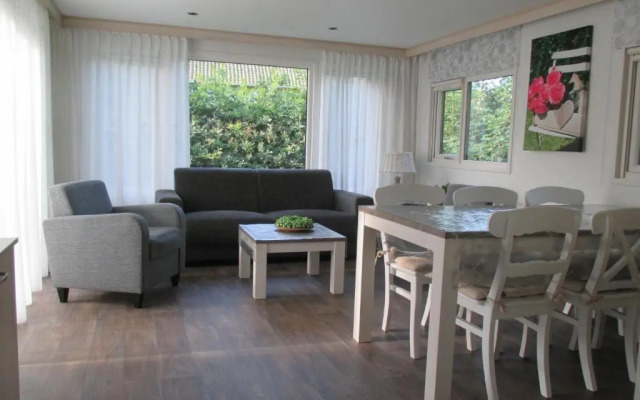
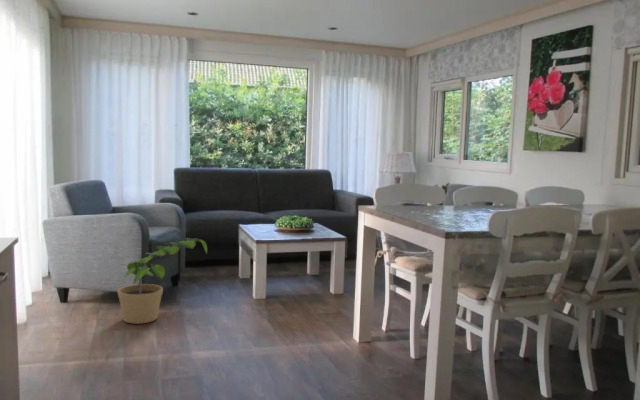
+ potted plant [117,237,208,325]
